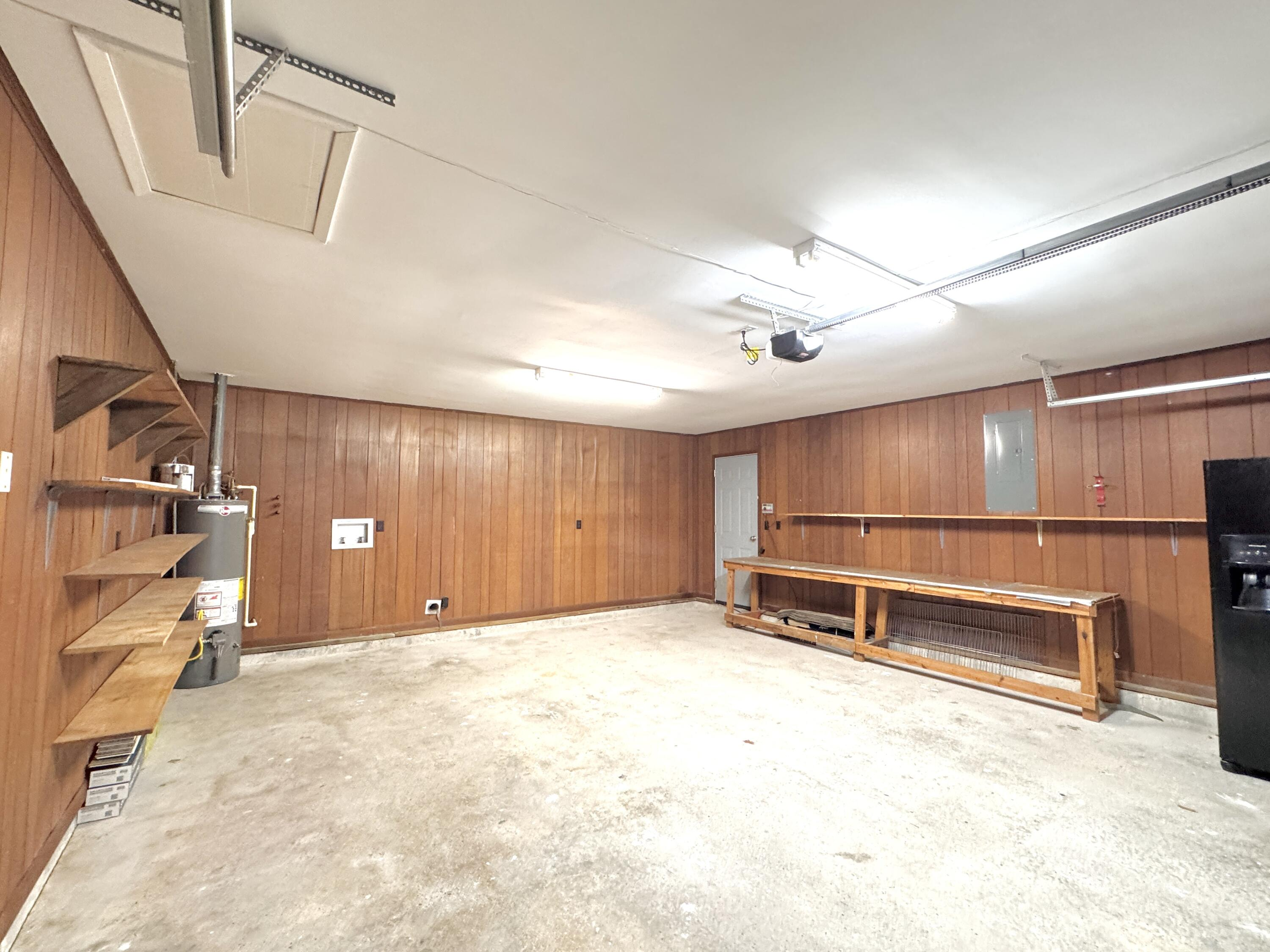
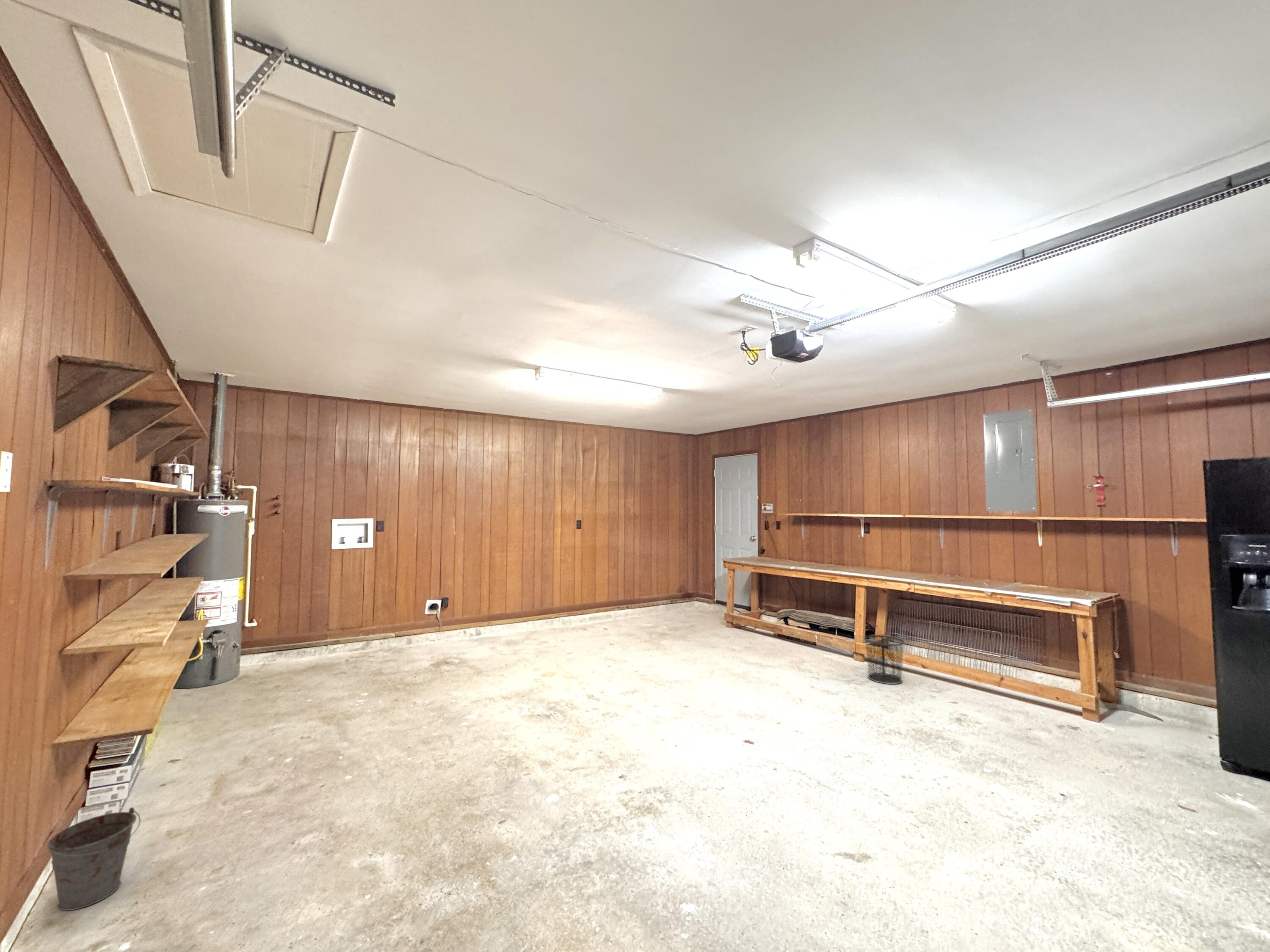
+ bucket [47,807,141,911]
+ waste bin [864,635,905,685]
